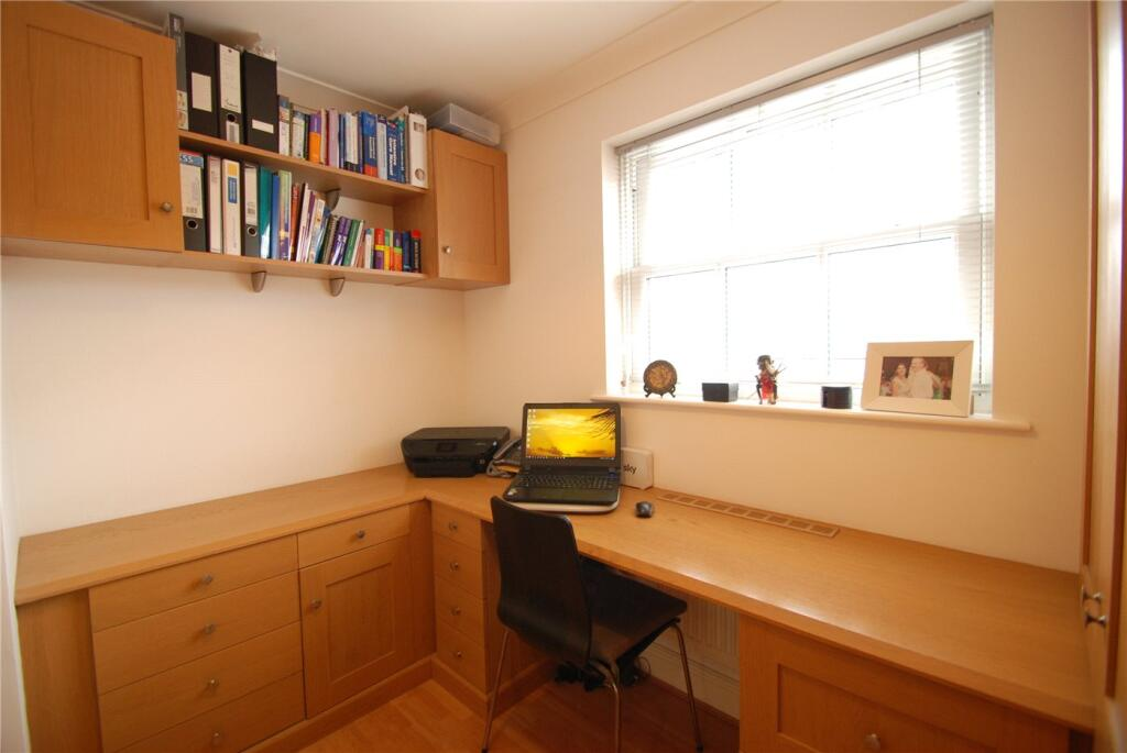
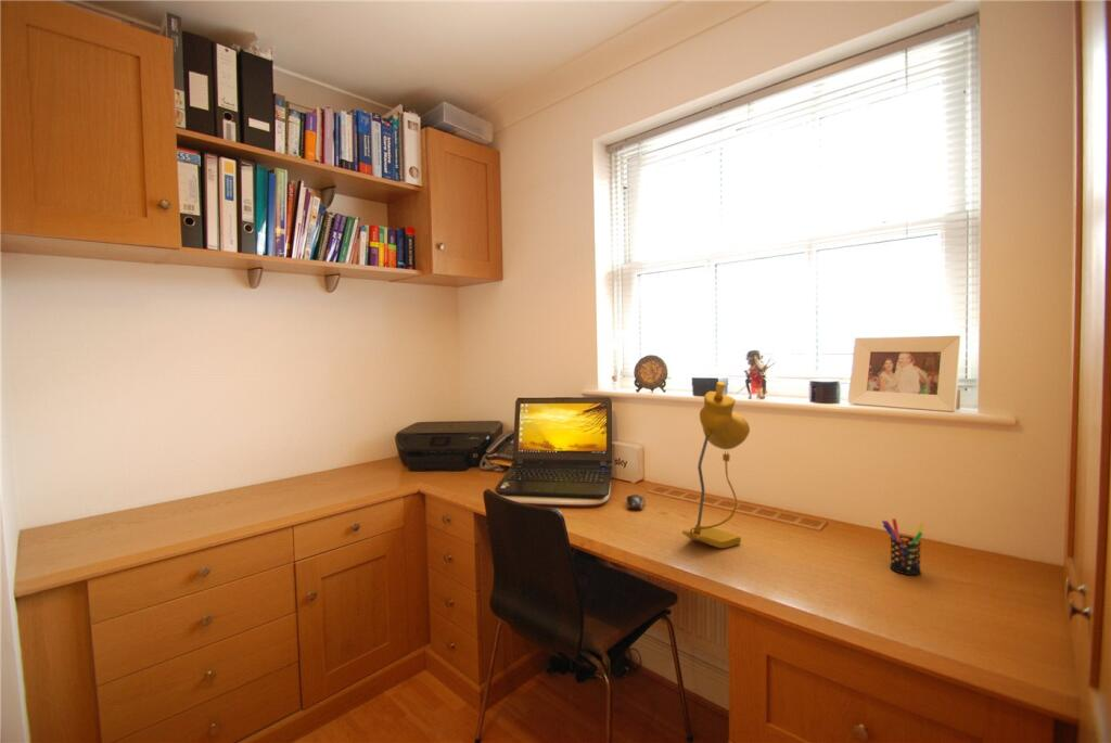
+ desk lamp [681,381,751,549]
+ pen holder [881,517,924,576]
